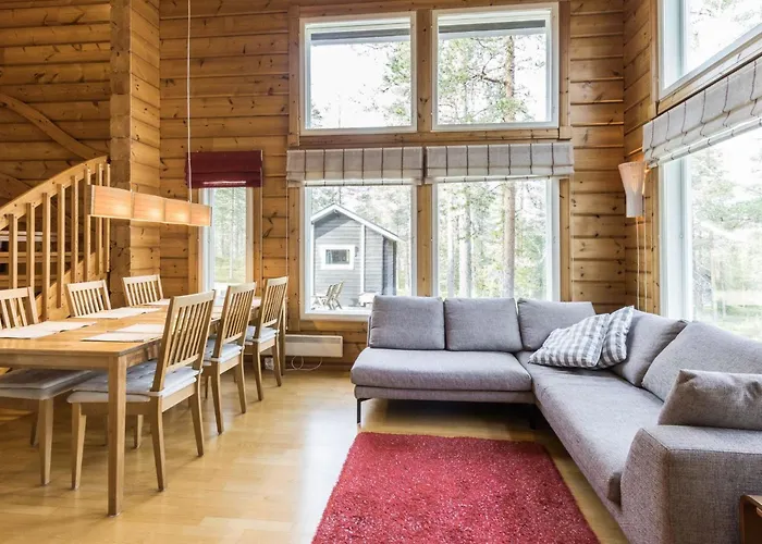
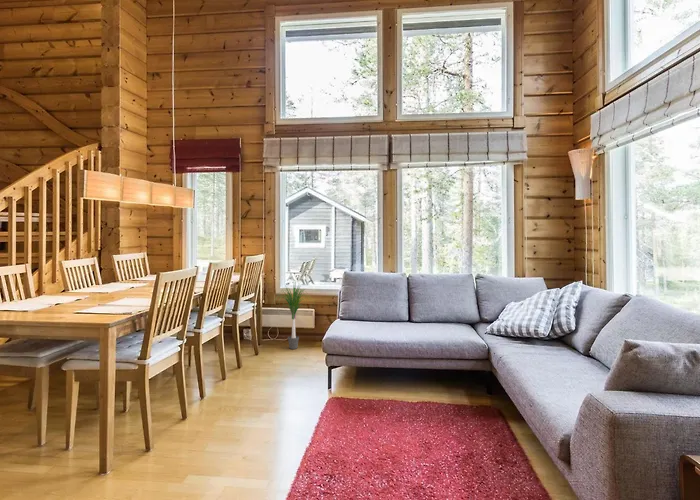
+ potted plant [271,281,316,350]
